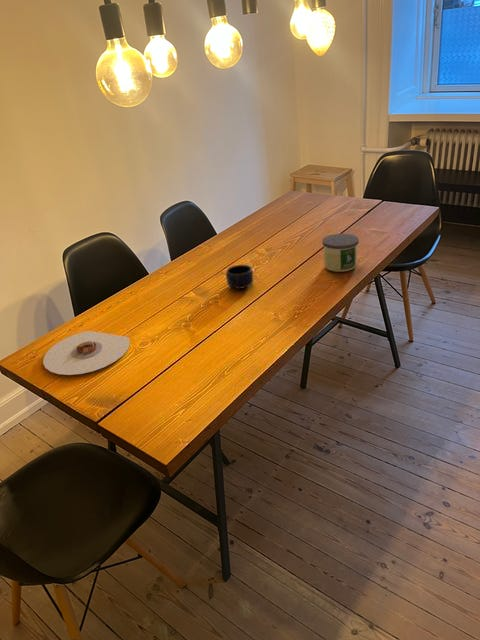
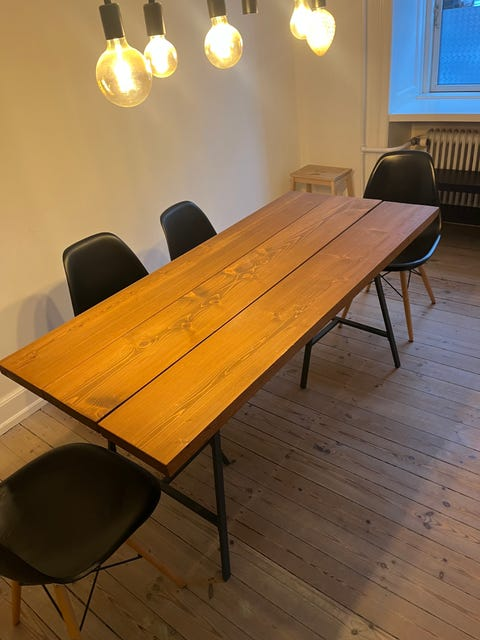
- candle [321,233,360,273]
- plate [42,330,131,376]
- mug [225,264,254,291]
